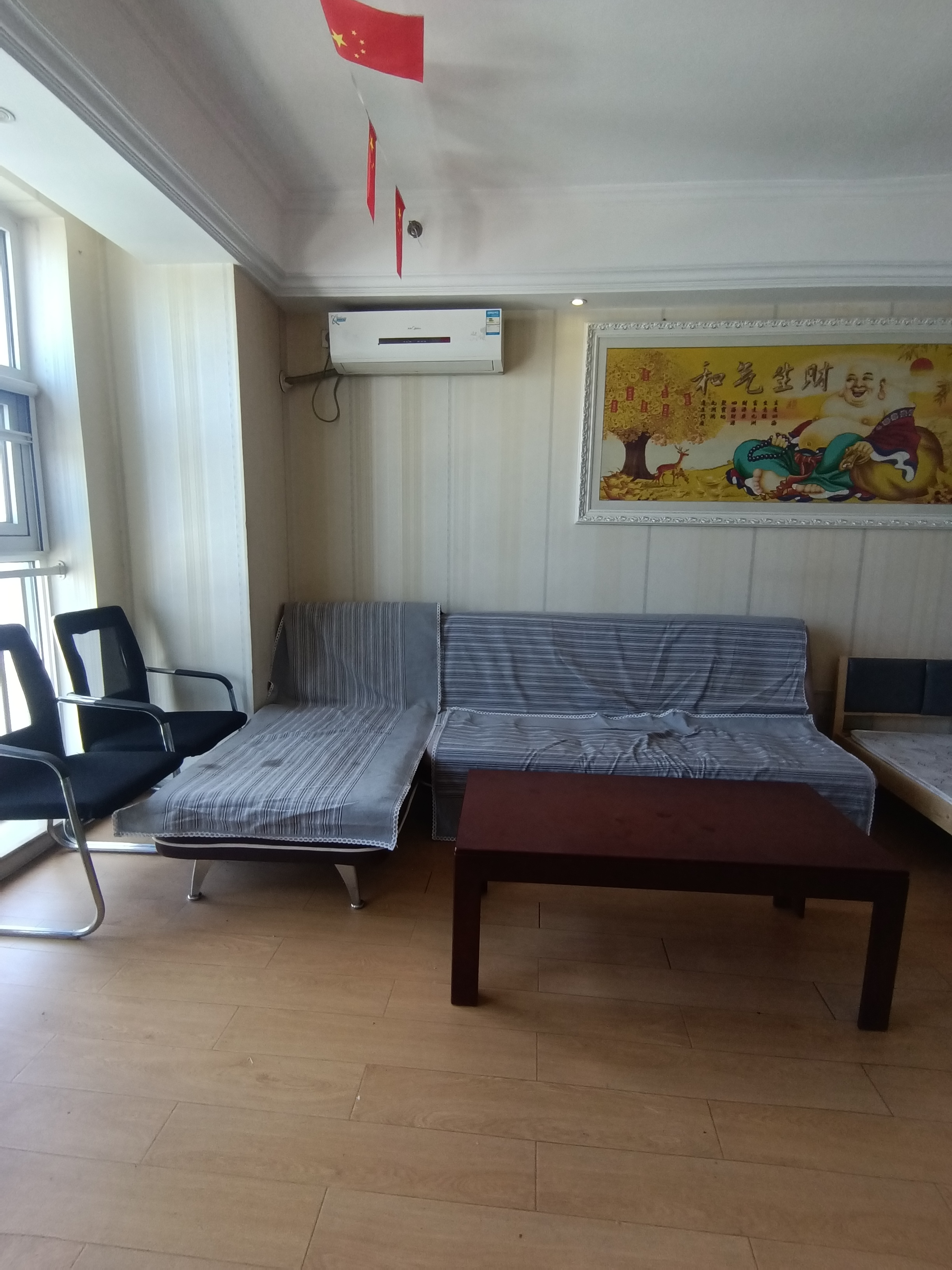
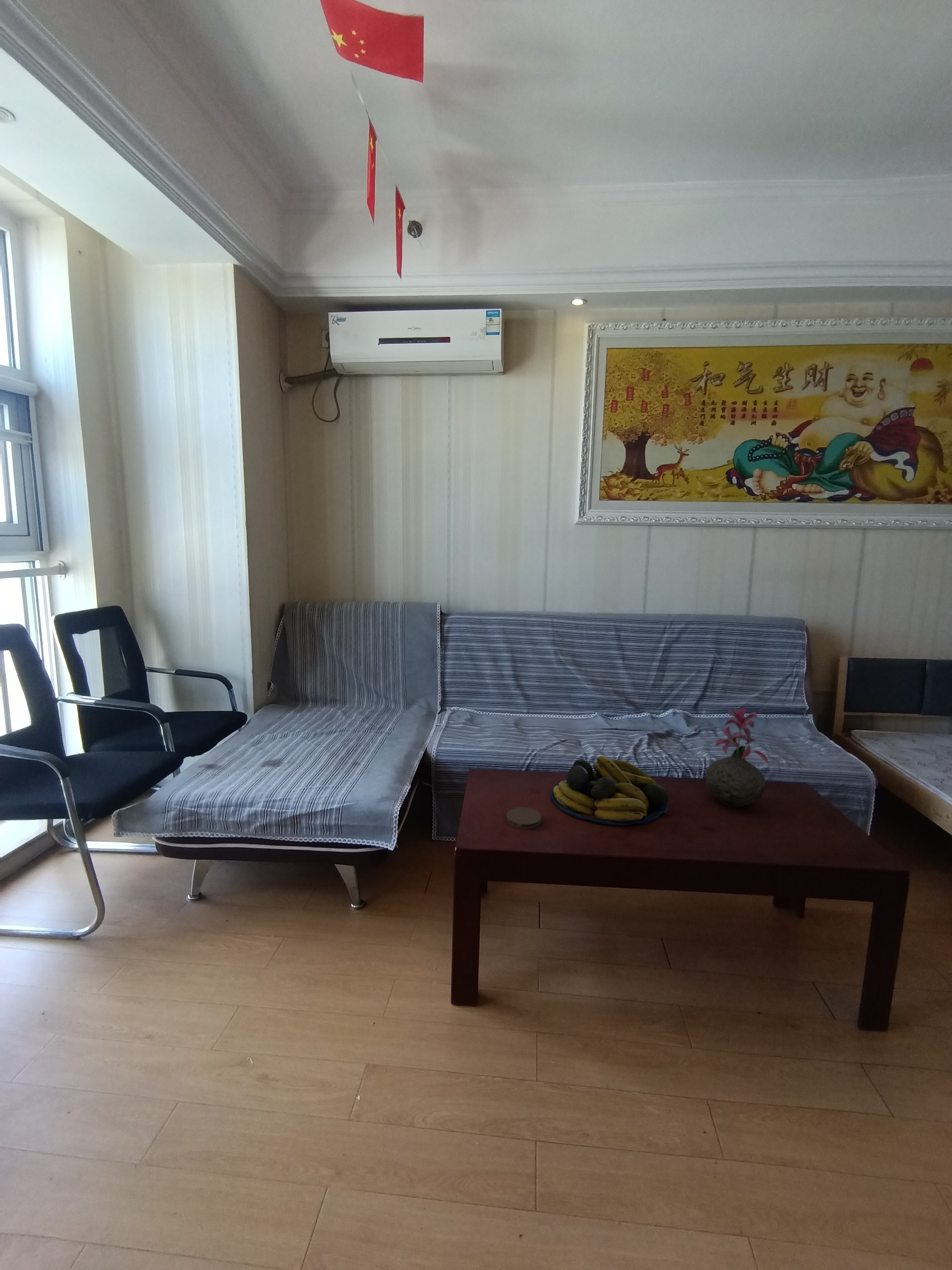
+ fruit bowl [550,756,670,826]
+ coaster [506,807,542,829]
+ vase [705,707,770,808]
